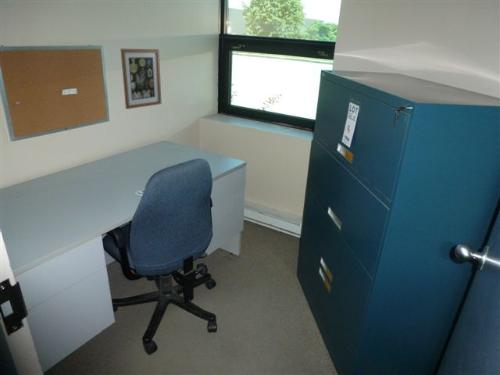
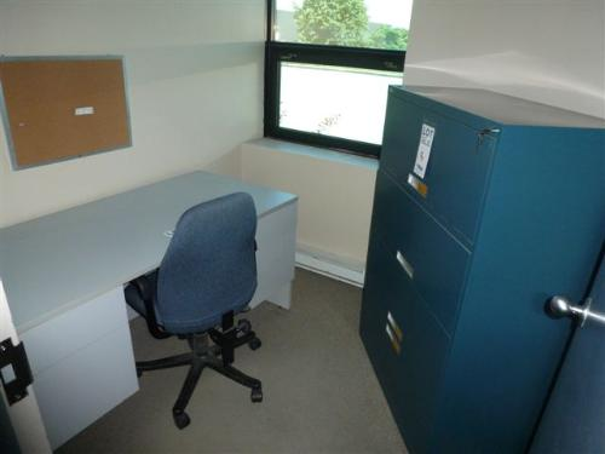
- wall art [120,48,162,110]
